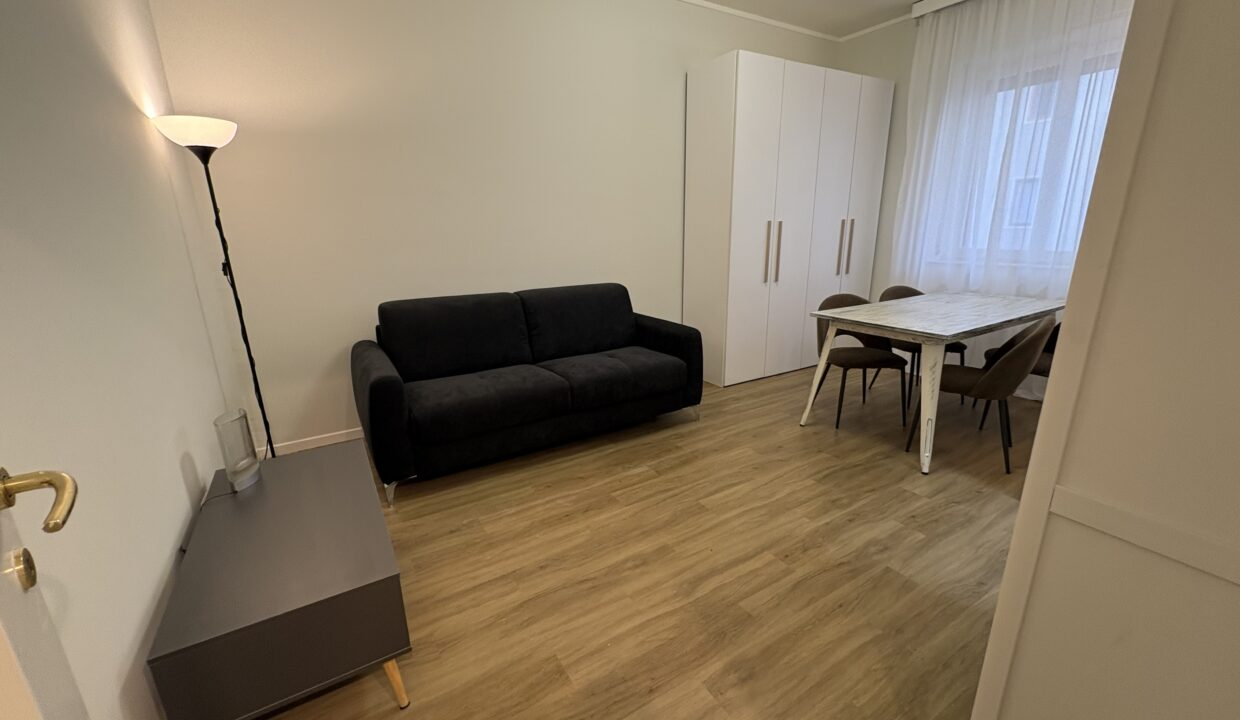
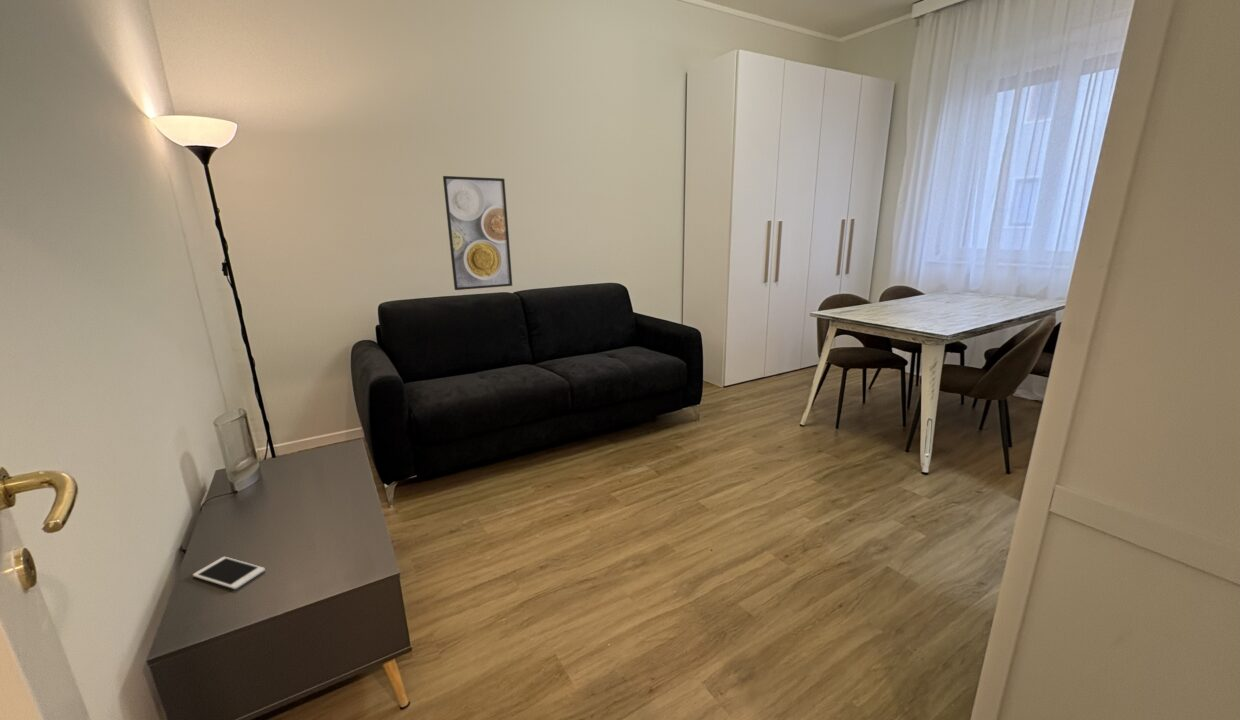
+ cell phone [192,556,266,590]
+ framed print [442,175,513,291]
